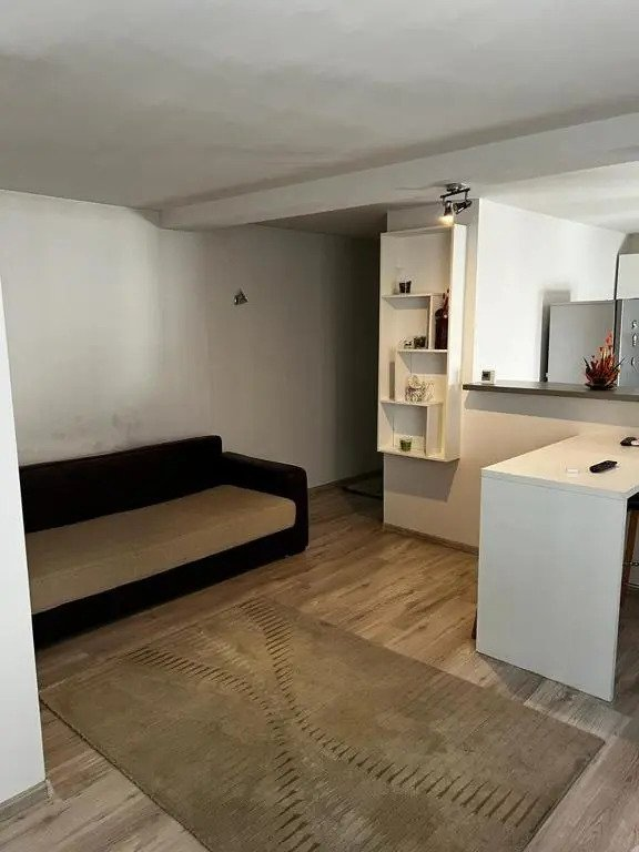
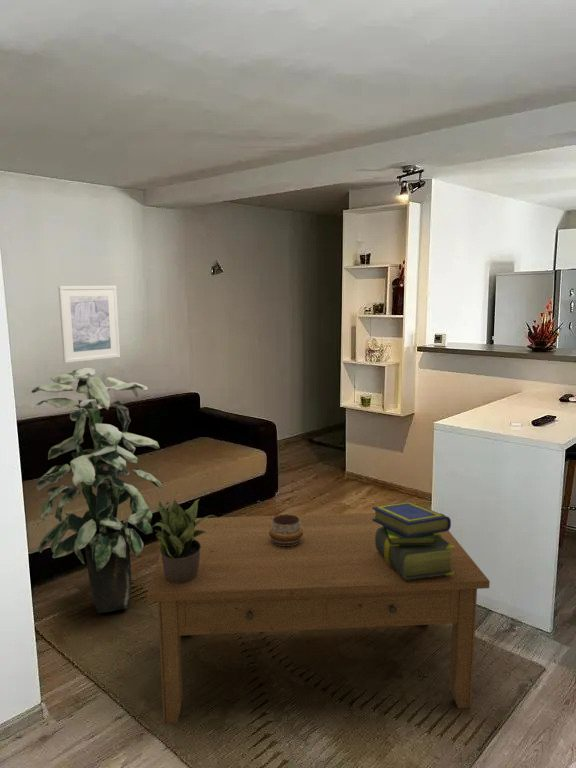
+ coffee table [146,512,491,725]
+ stack of books [371,501,455,580]
+ indoor plant [30,367,163,614]
+ potted plant [151,498,219,583]
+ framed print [57,285,121,364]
+ decorative bowl [269,513,303,546]
